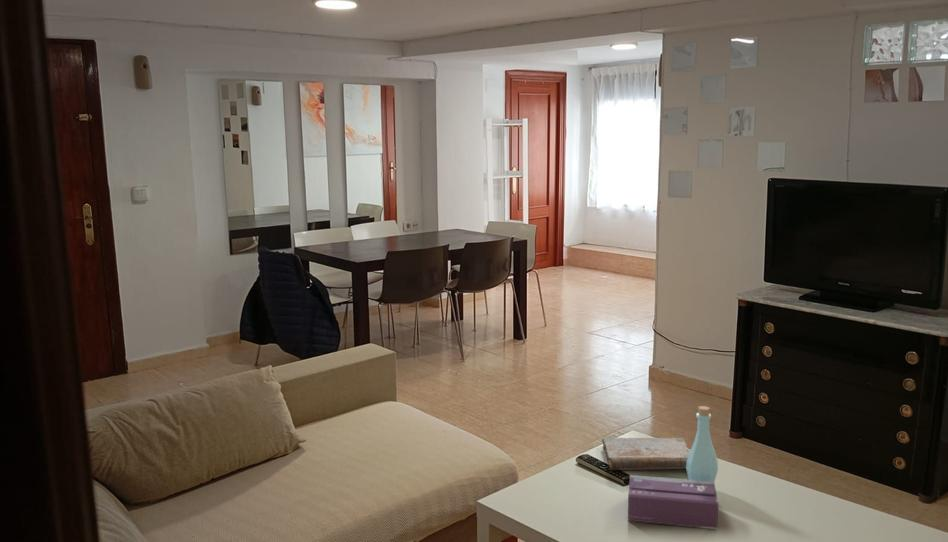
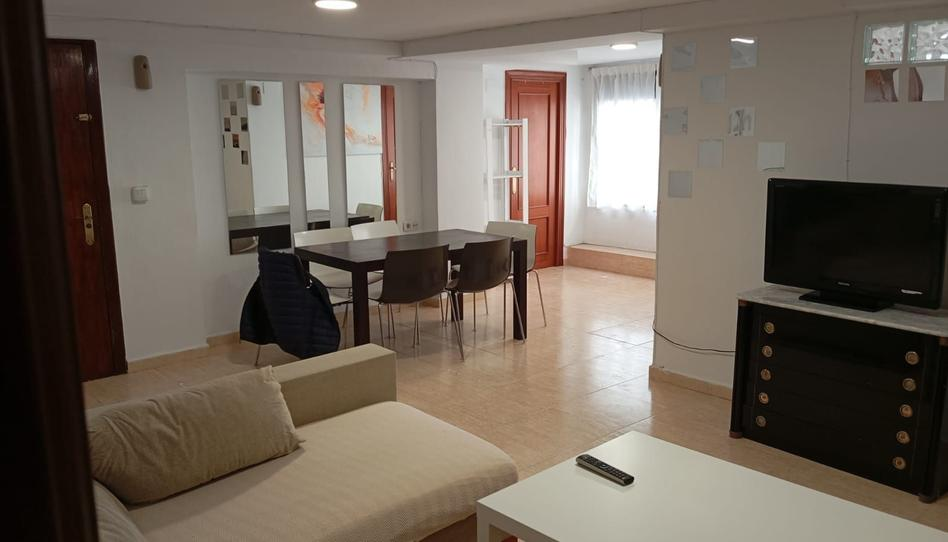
- bottle [685,405,719,483]
- book [601,436,690,471]
- tissue box [627,474,719,530]
